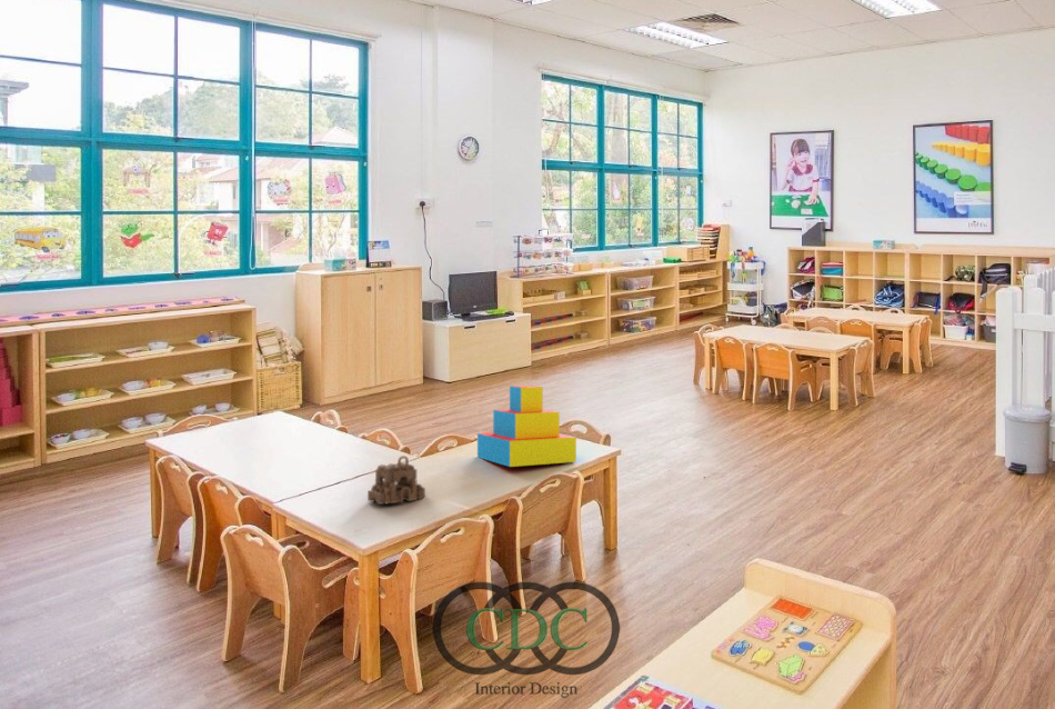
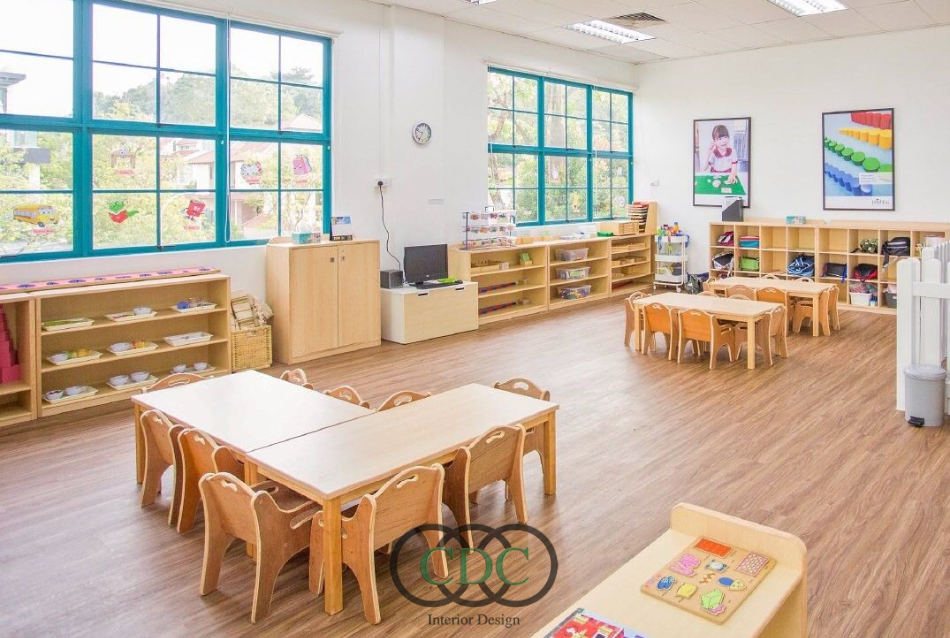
- toy blocks [476,385,577,468]
- wooden puzzle [366,455,426,506]
